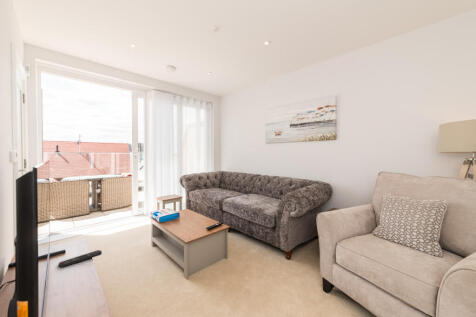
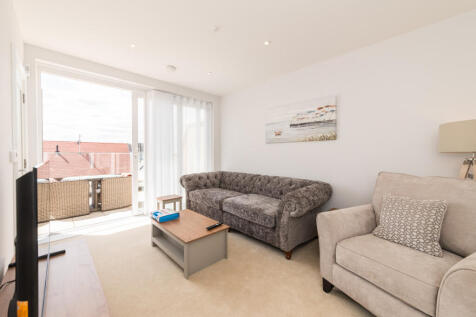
- remote control [58,249,103,269]
